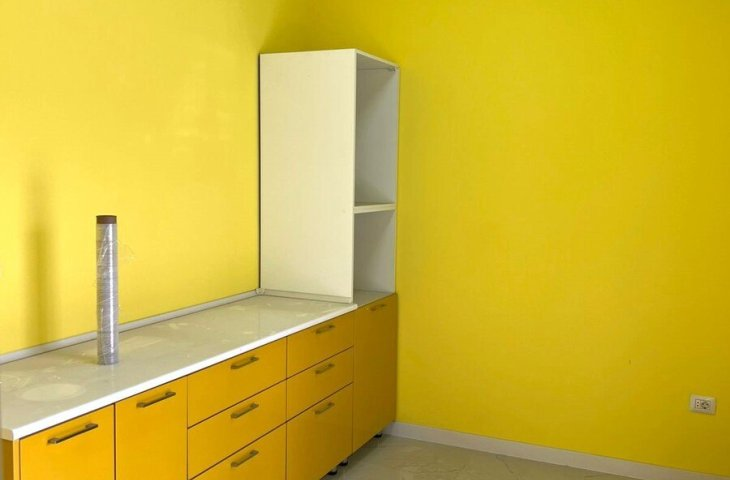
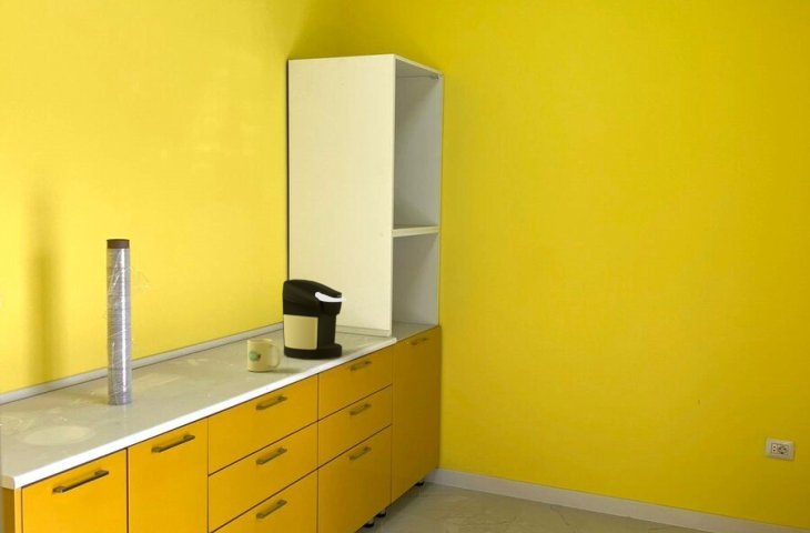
+ mug [246,338,282,373]
+ coffee maker [281,278,346,360]
